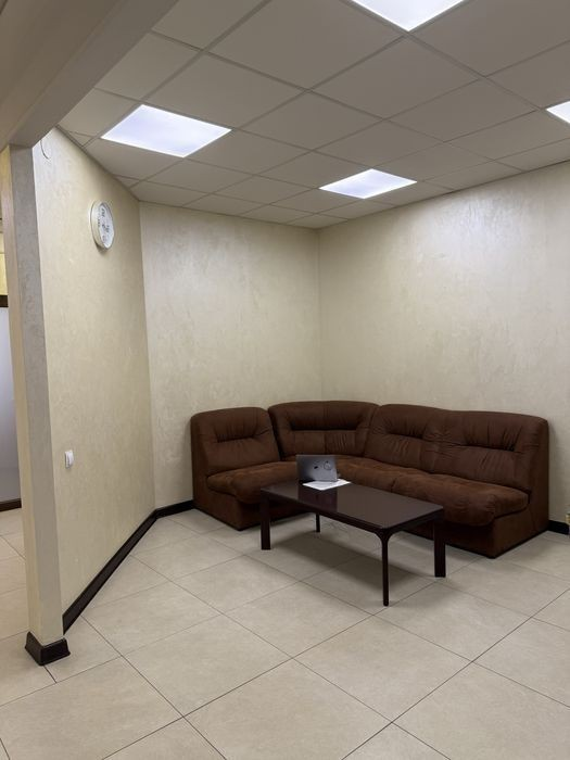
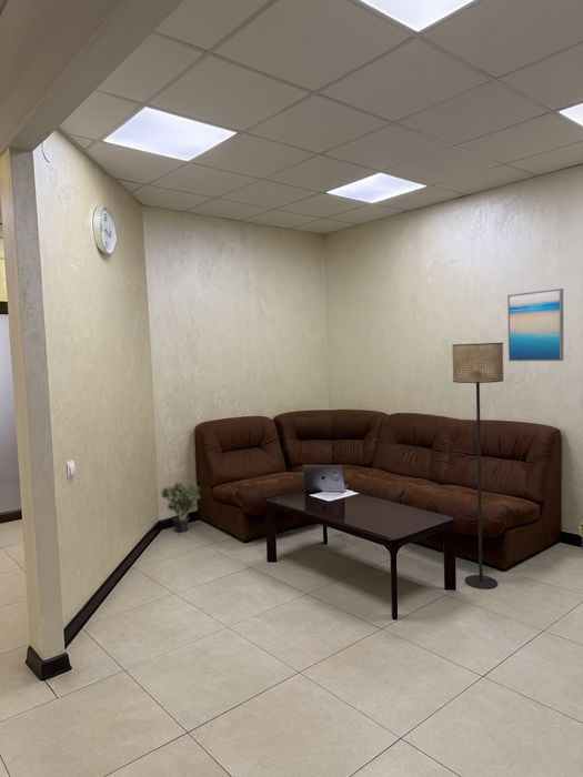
+ wall art [506,287,564,362]
+ floor lamp [451,342,504,591]
+ potted plant [159,481,202,533]
